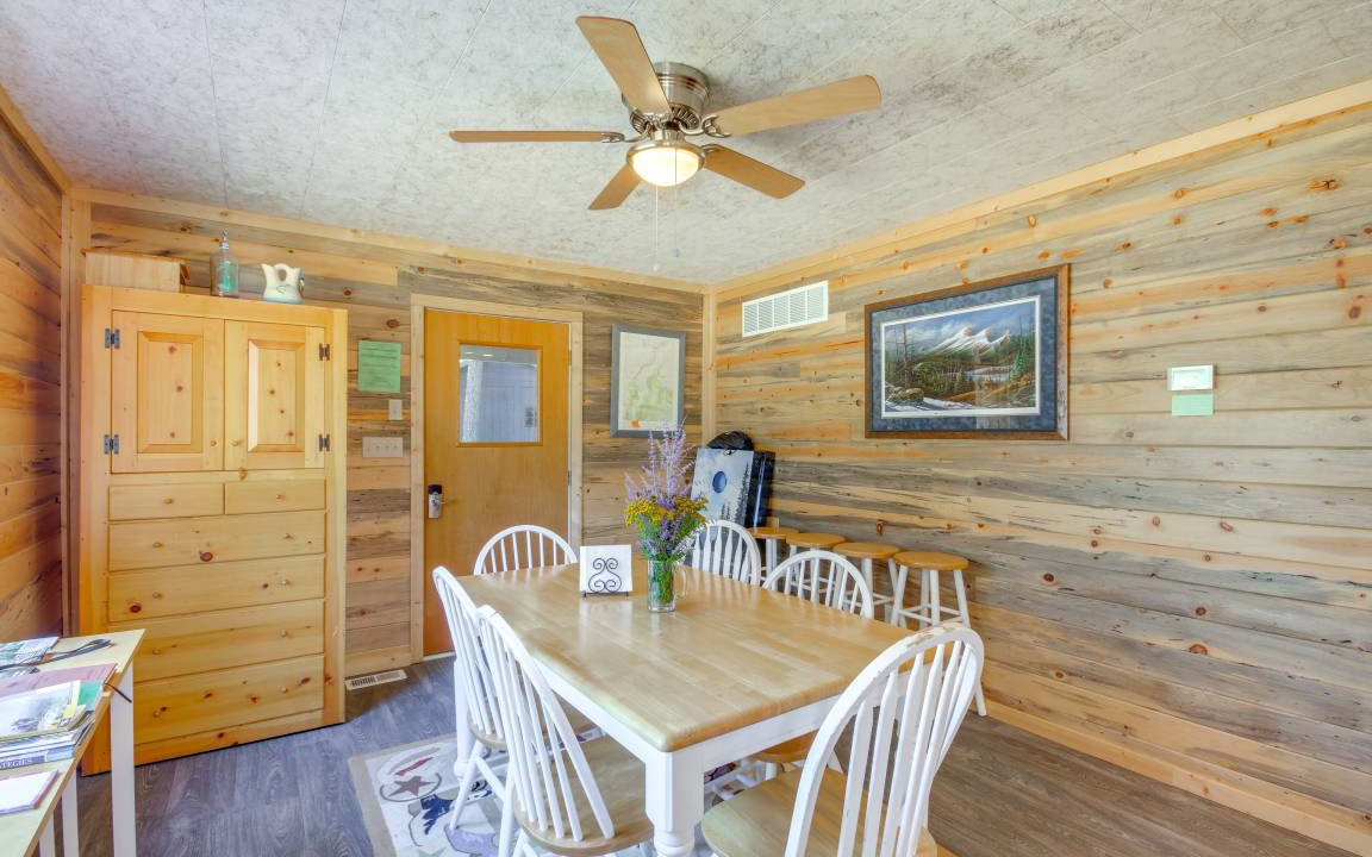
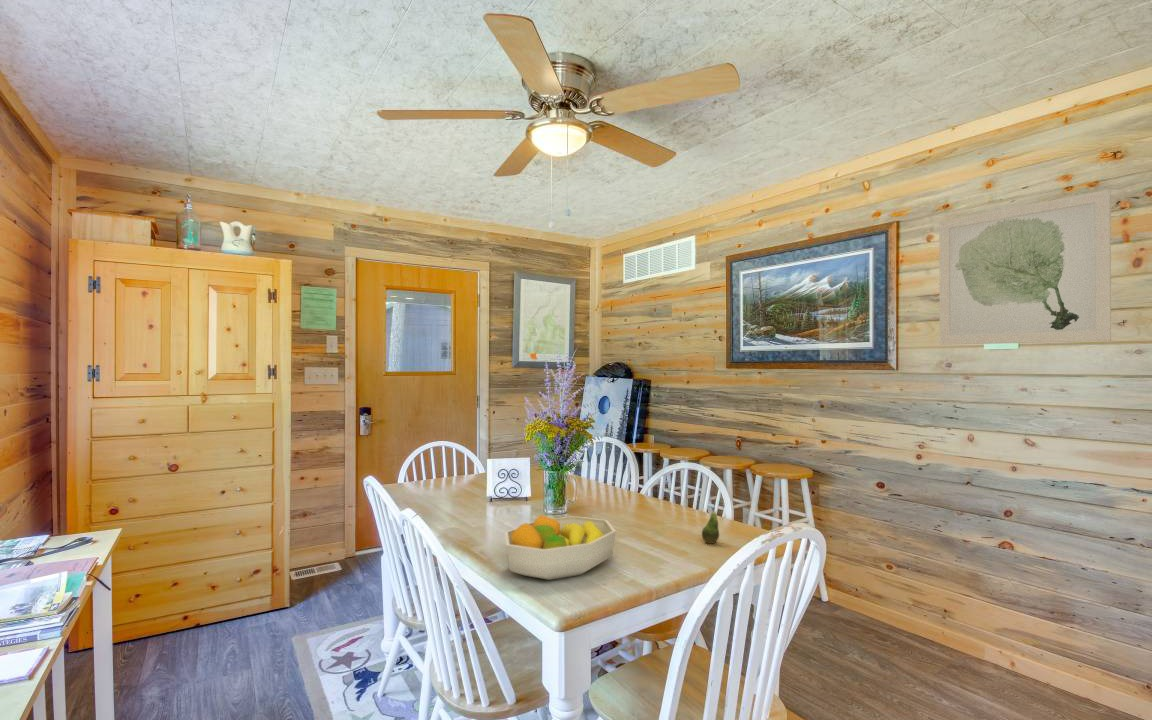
+ wall art [938,189,1112,346]
+ fruit bowl [504,514,617,581]
+ fruit [701,502,720,545]
